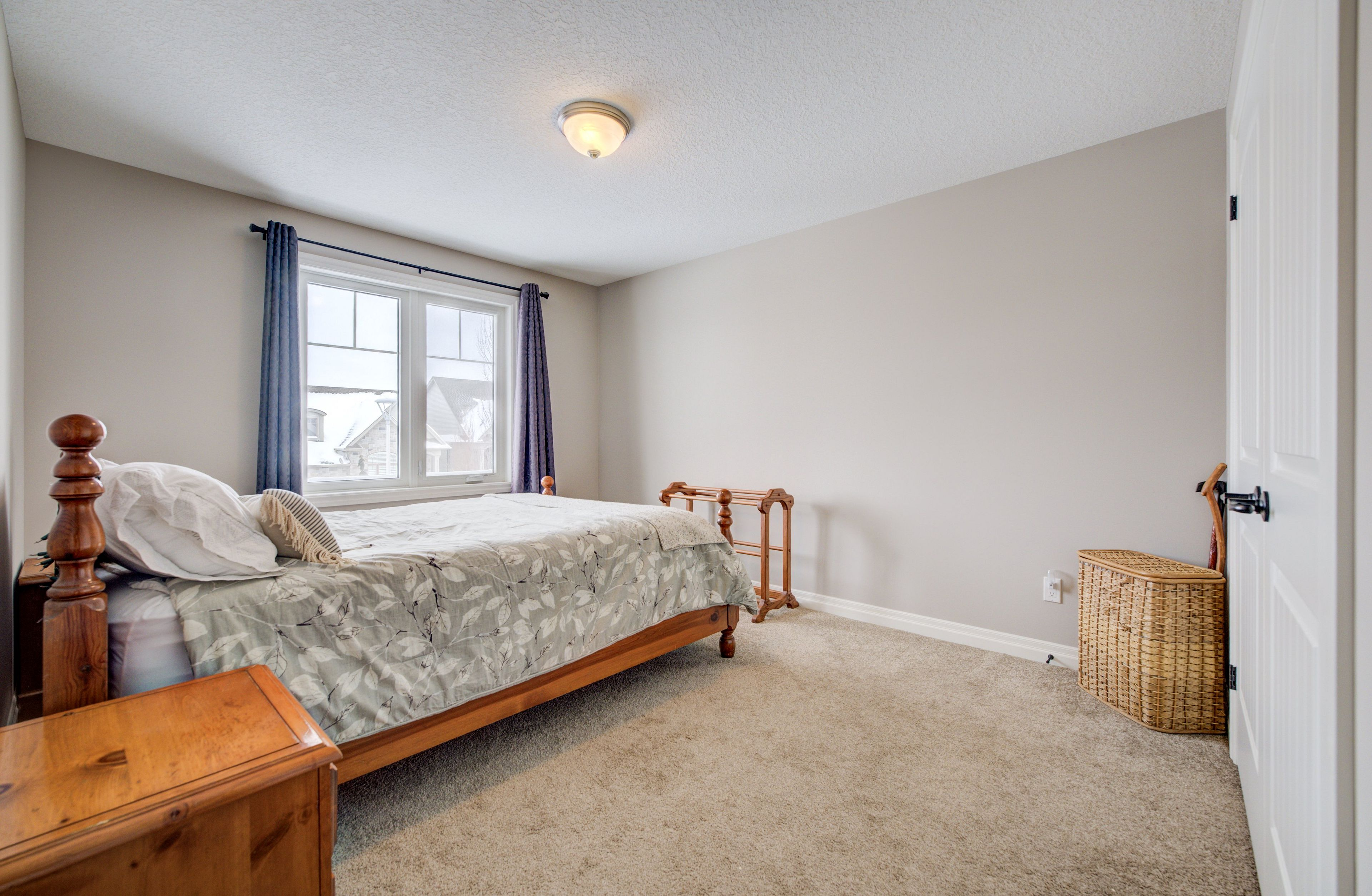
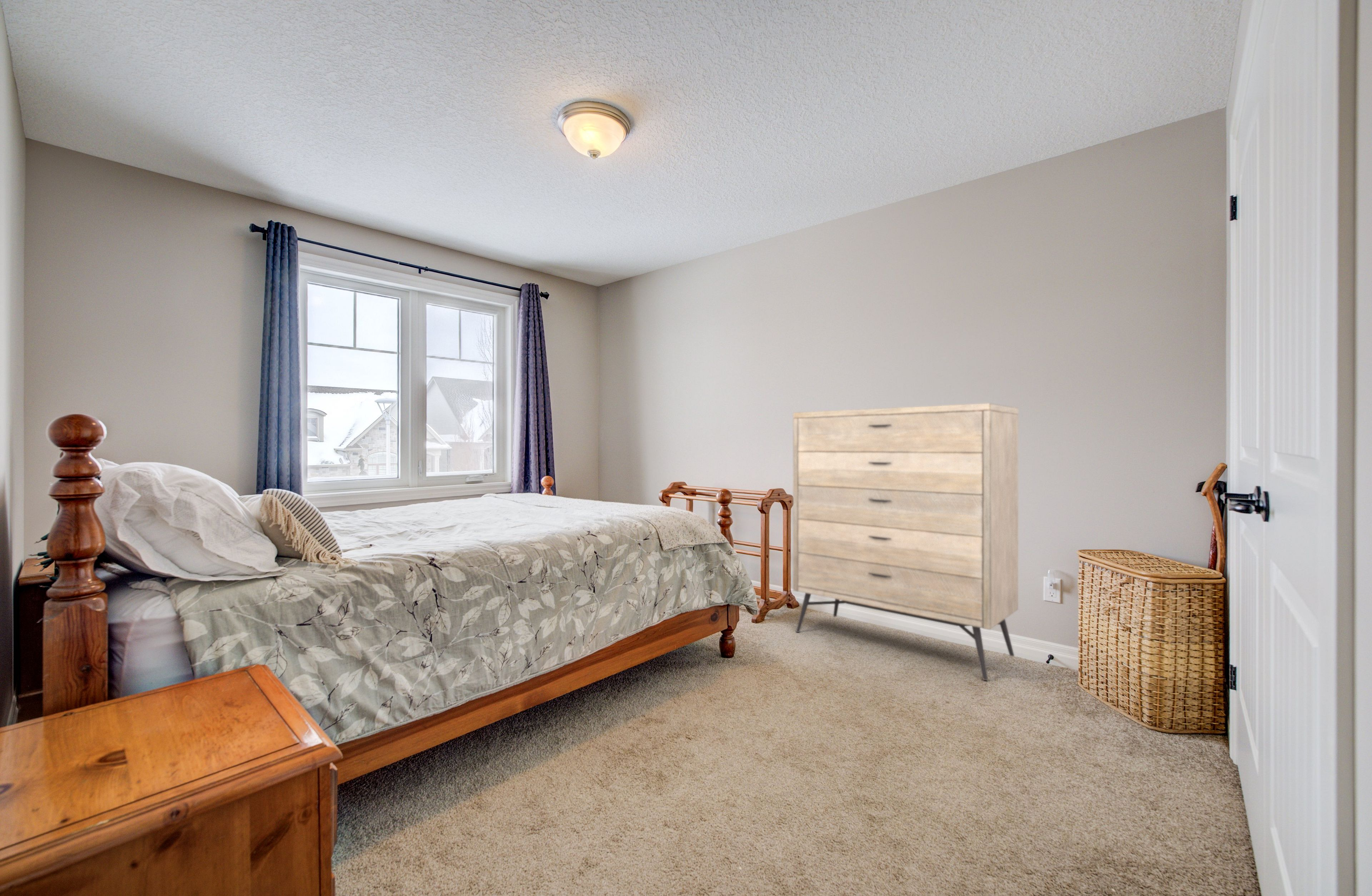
+ dresser [793,403,1019,680]
